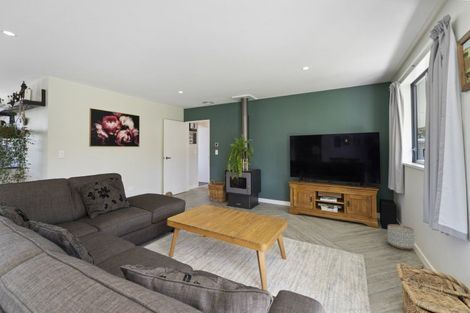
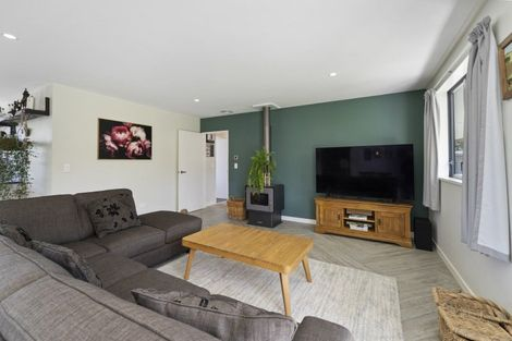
- planter [387,223,416,250]
